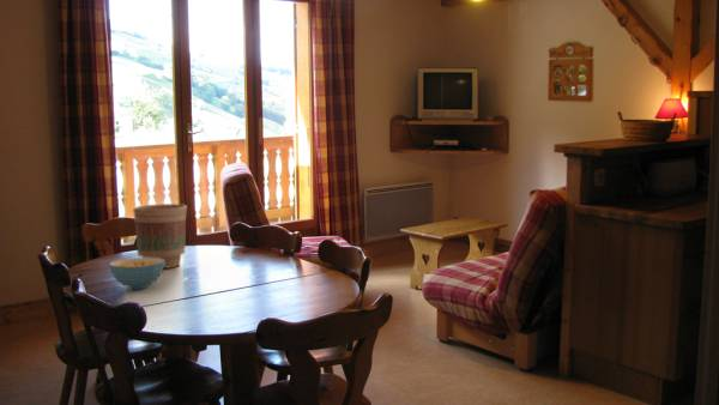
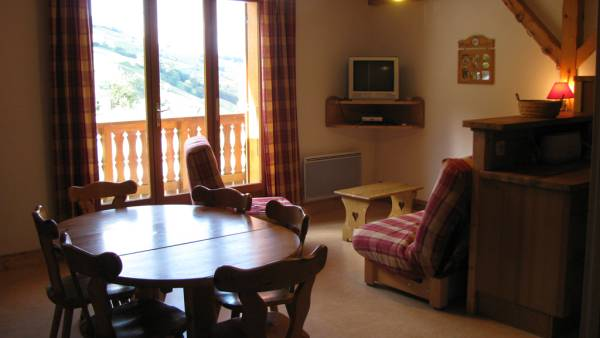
- cereal bowl [109,256,164,290]
- flower pot [132,202,188,270]
